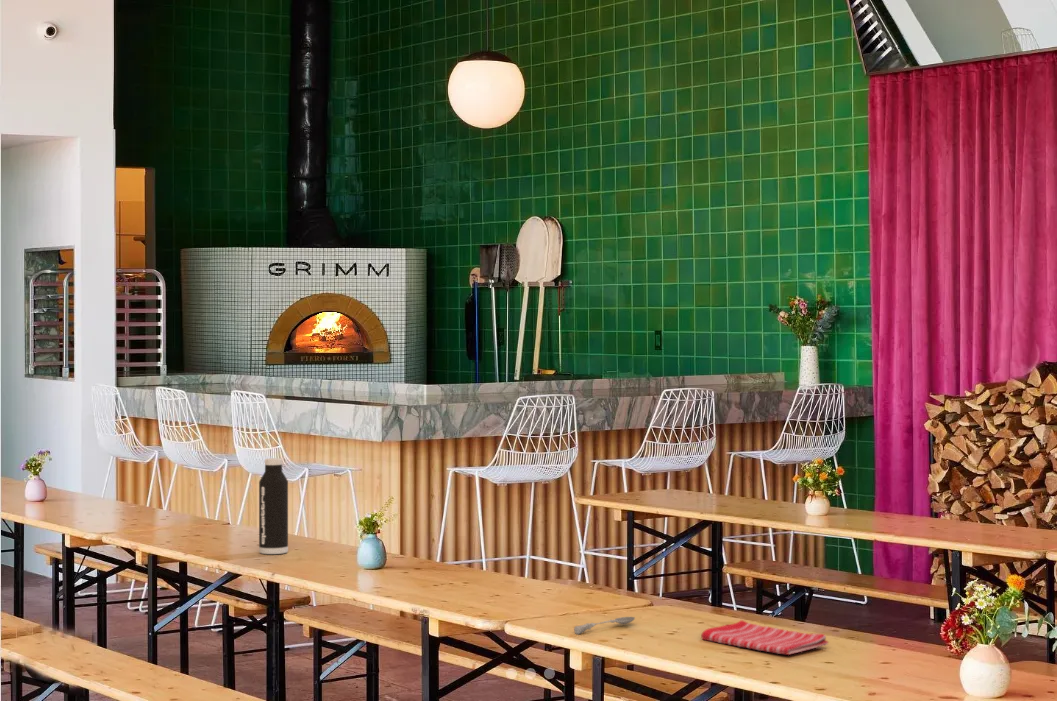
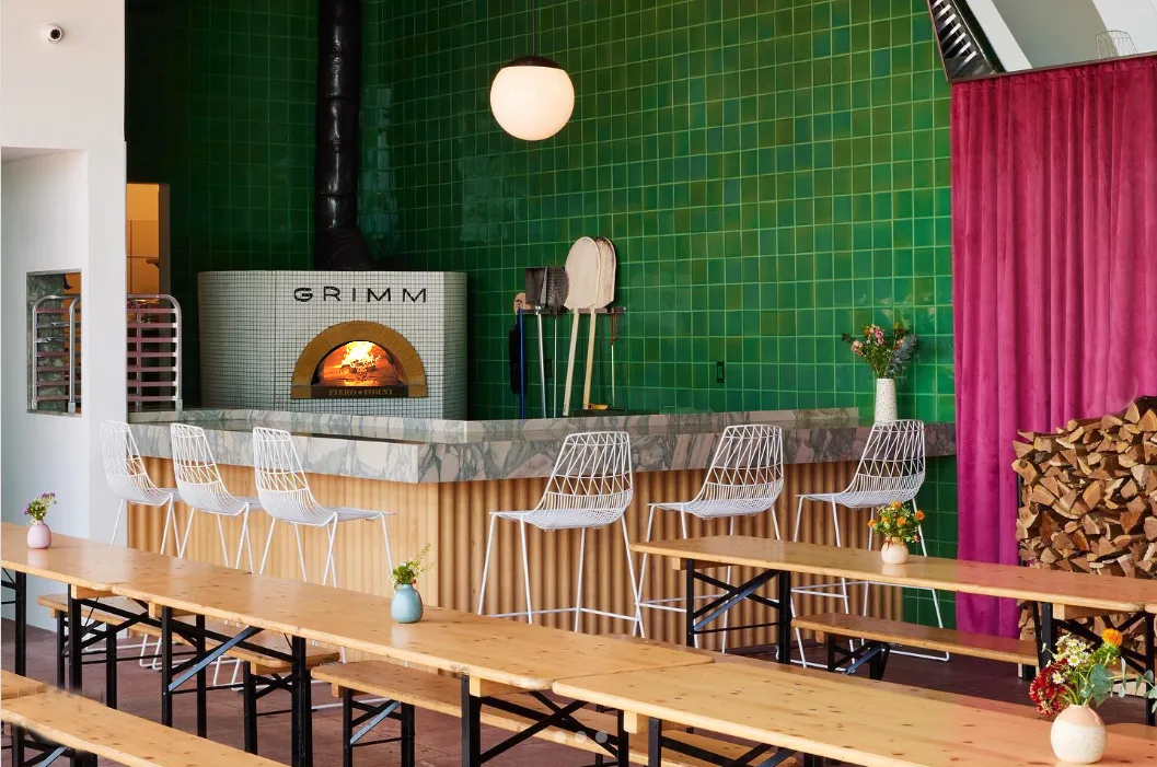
- water bottle [258,457,289,555]
- dish towel [700,619,829,656]
- soupspoon [573,616,636,636]
